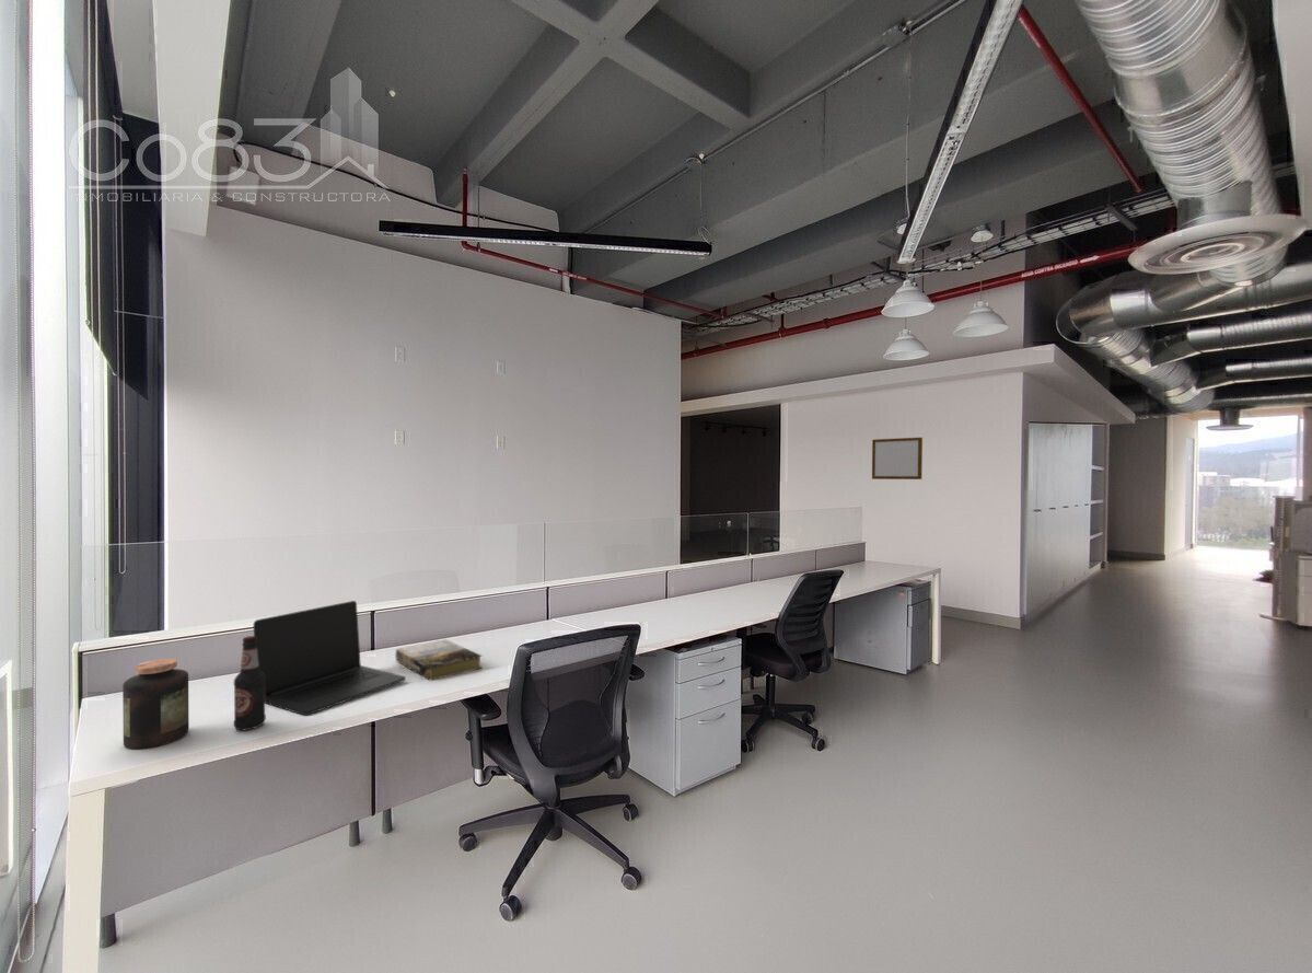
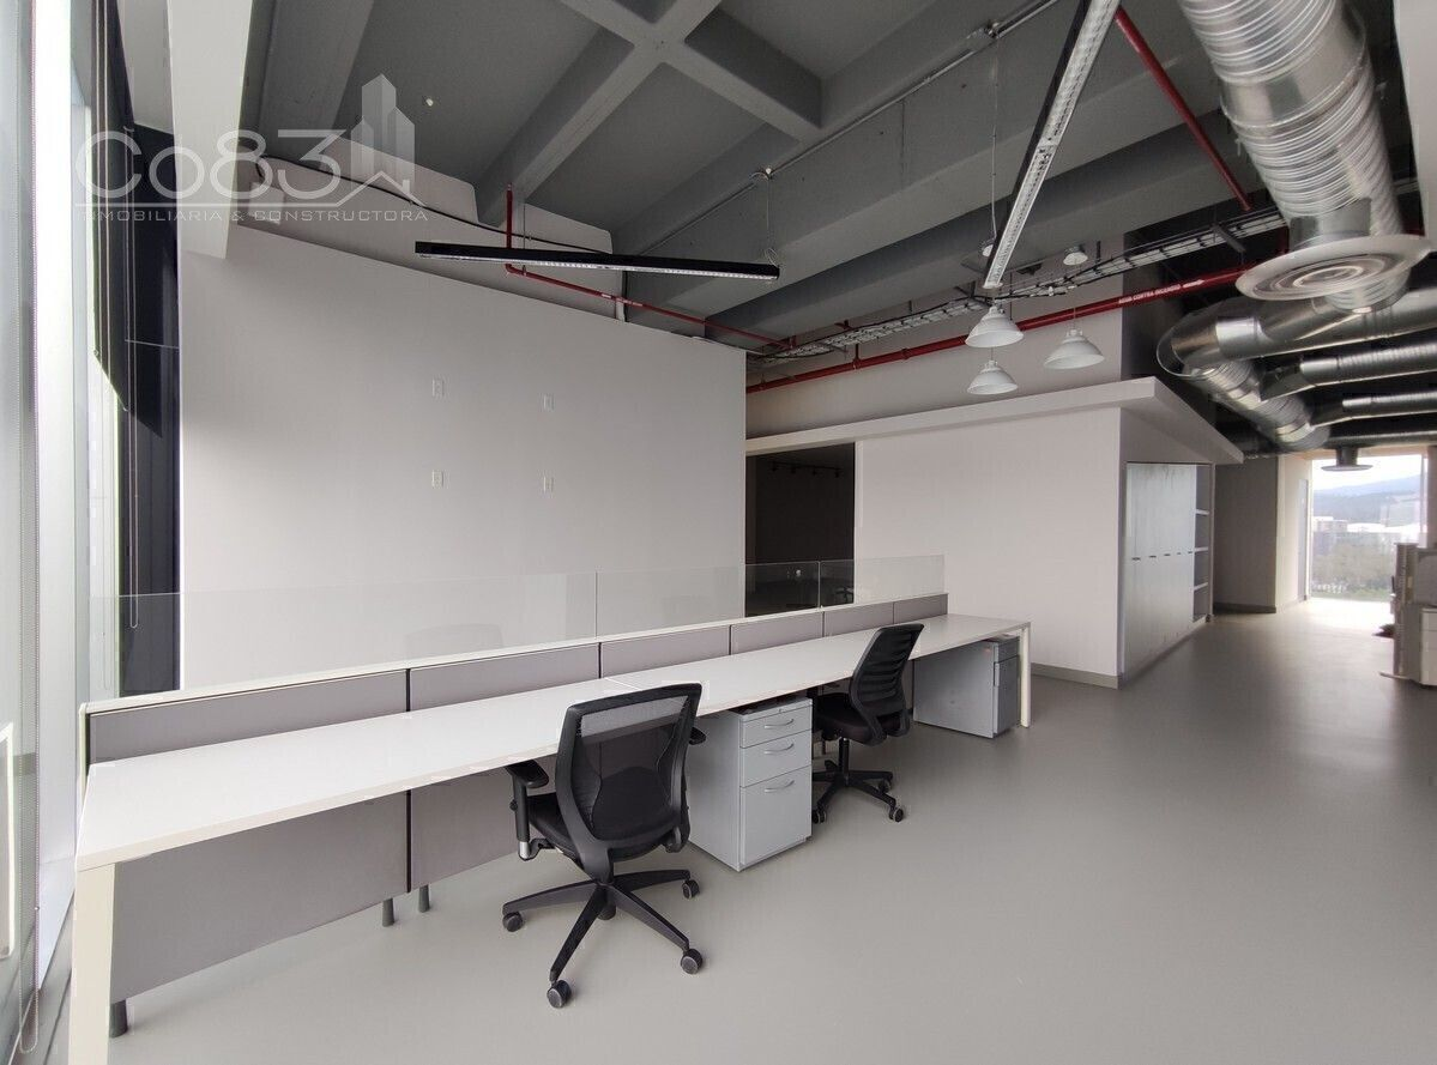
- jar [121,658,190,750]
- laptop [252,600,407,716]
- book [394,638,484,682]
- writing board [871,437,924,480]
- bottle [233,635,267,731]
